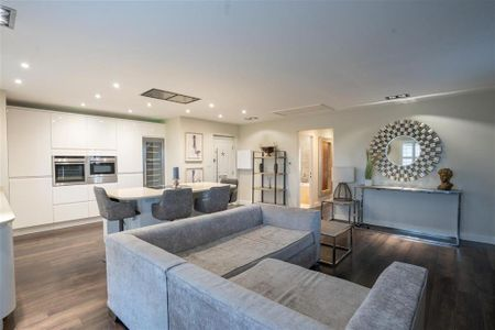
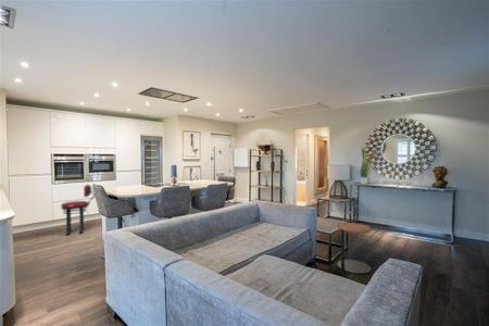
+ side table [336,222,373,275]
+ stool [60,184,96,236]
